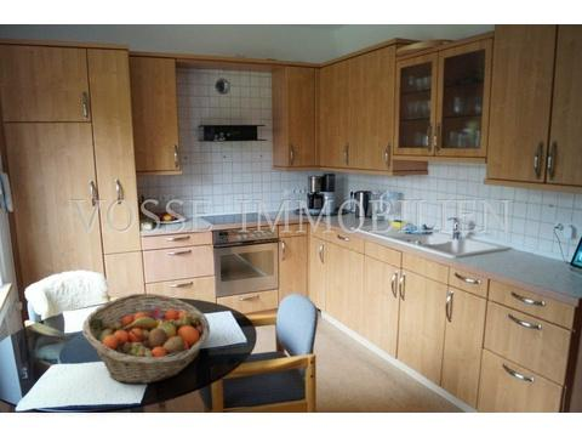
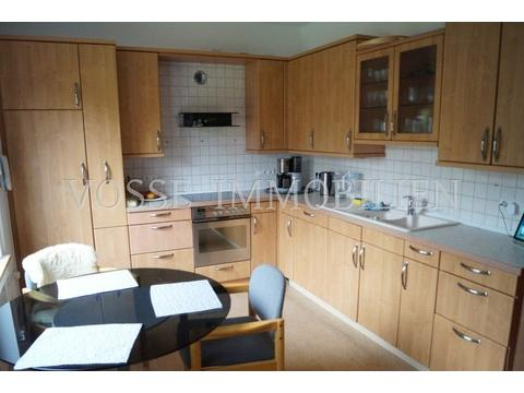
- fruit basket [81,293,211,385]
